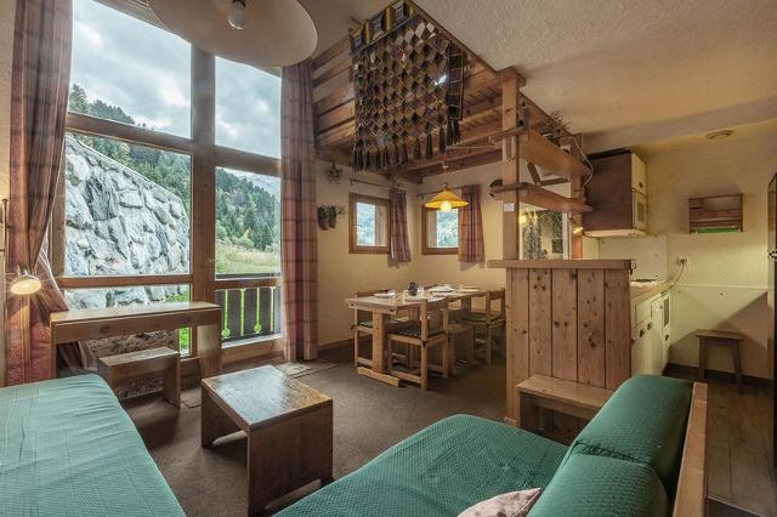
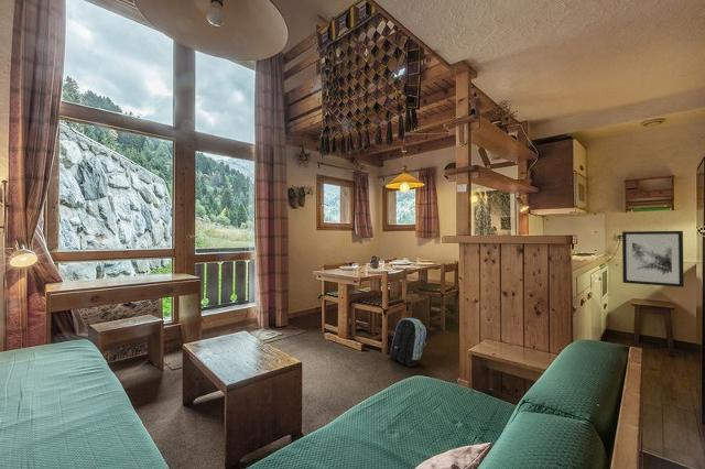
+ backpack [389,317,427,368]
+ wall art [621,230,685,288]
